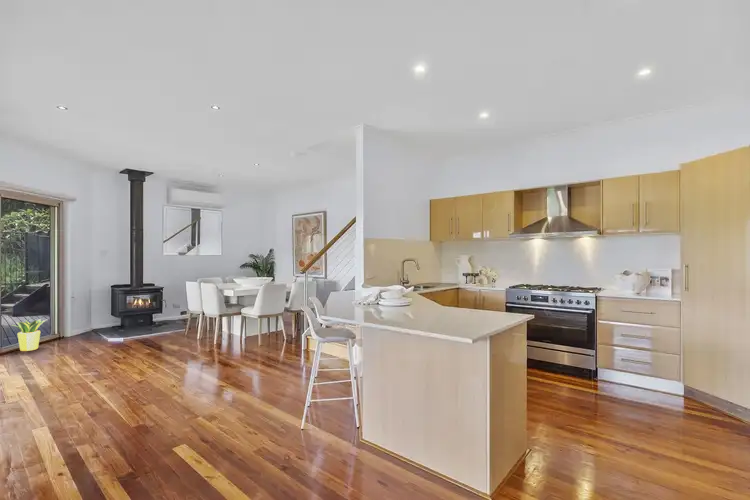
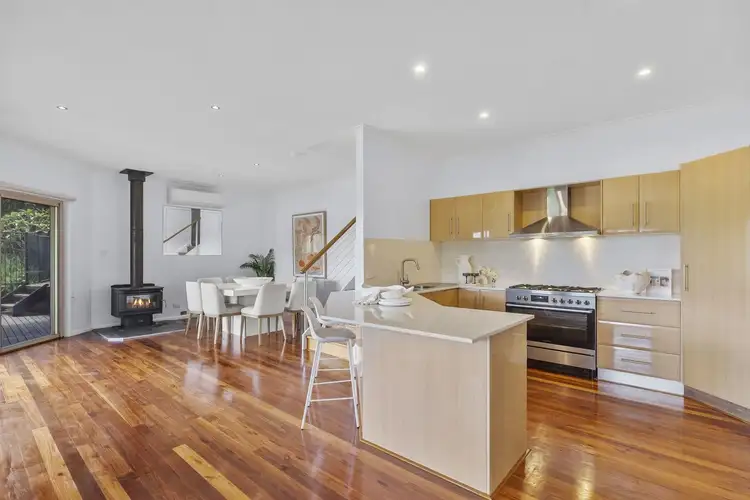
- potted plant [12,318,47,352]
